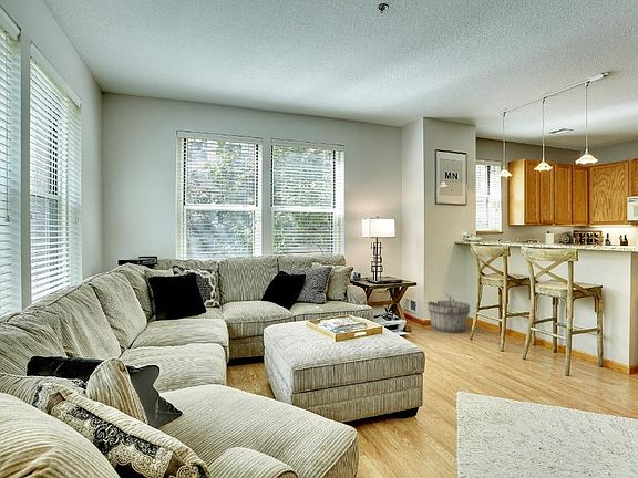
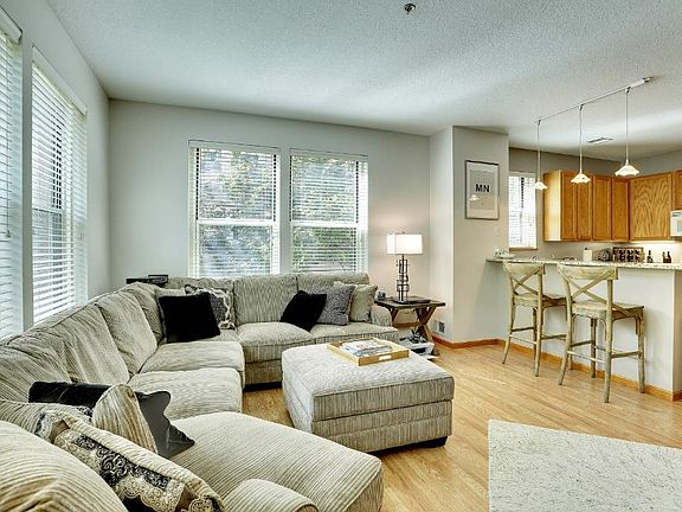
- wooden bucket [426,293,471,334]
